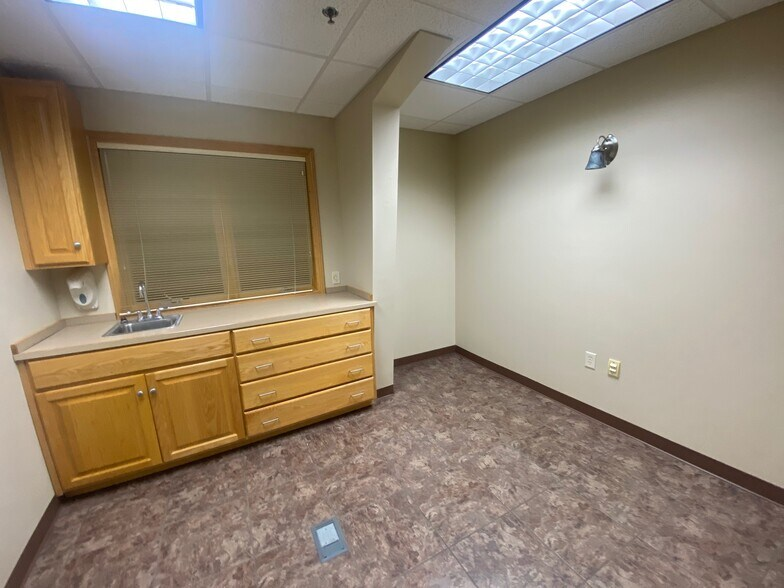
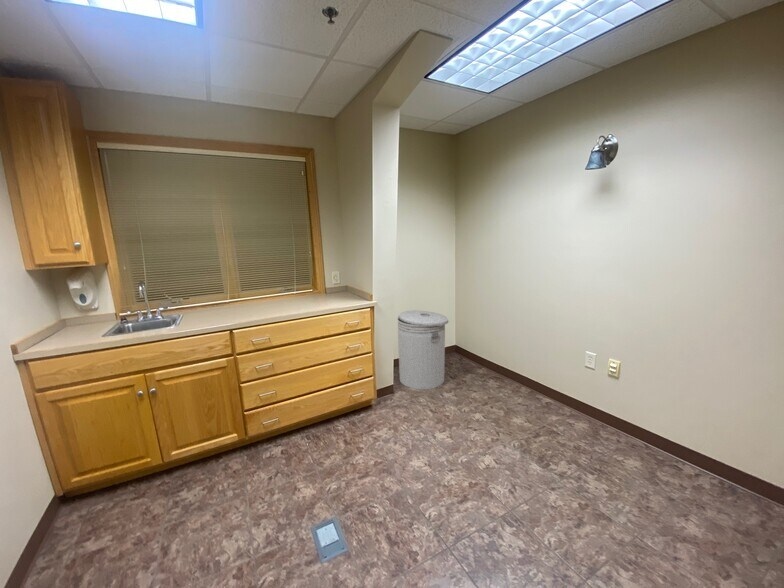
+ can [396,310,450,390]
